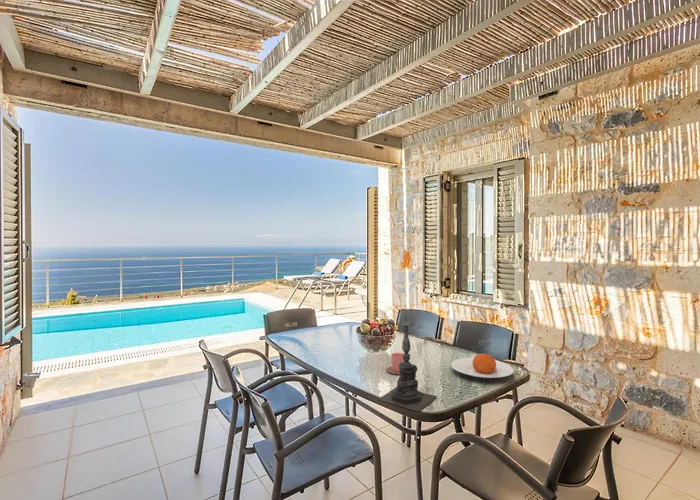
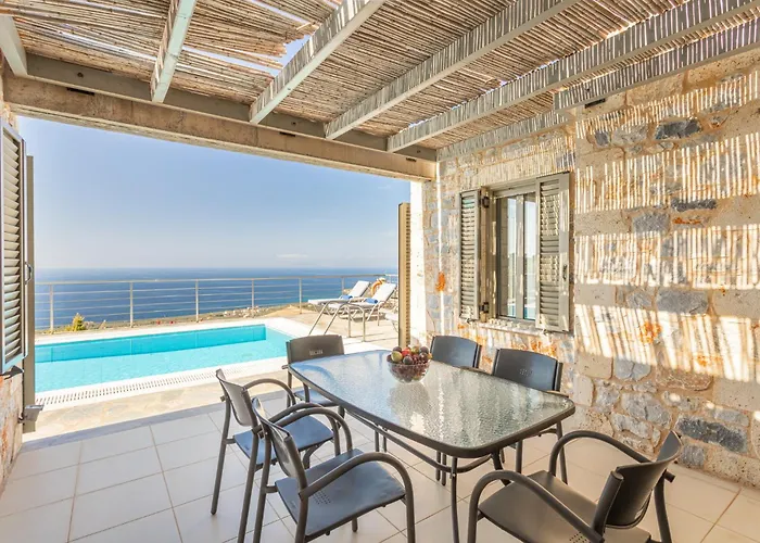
- candle holder [376,309,438,412]
- cup [385,352,404,375]
- plate [450,353,515,379]
